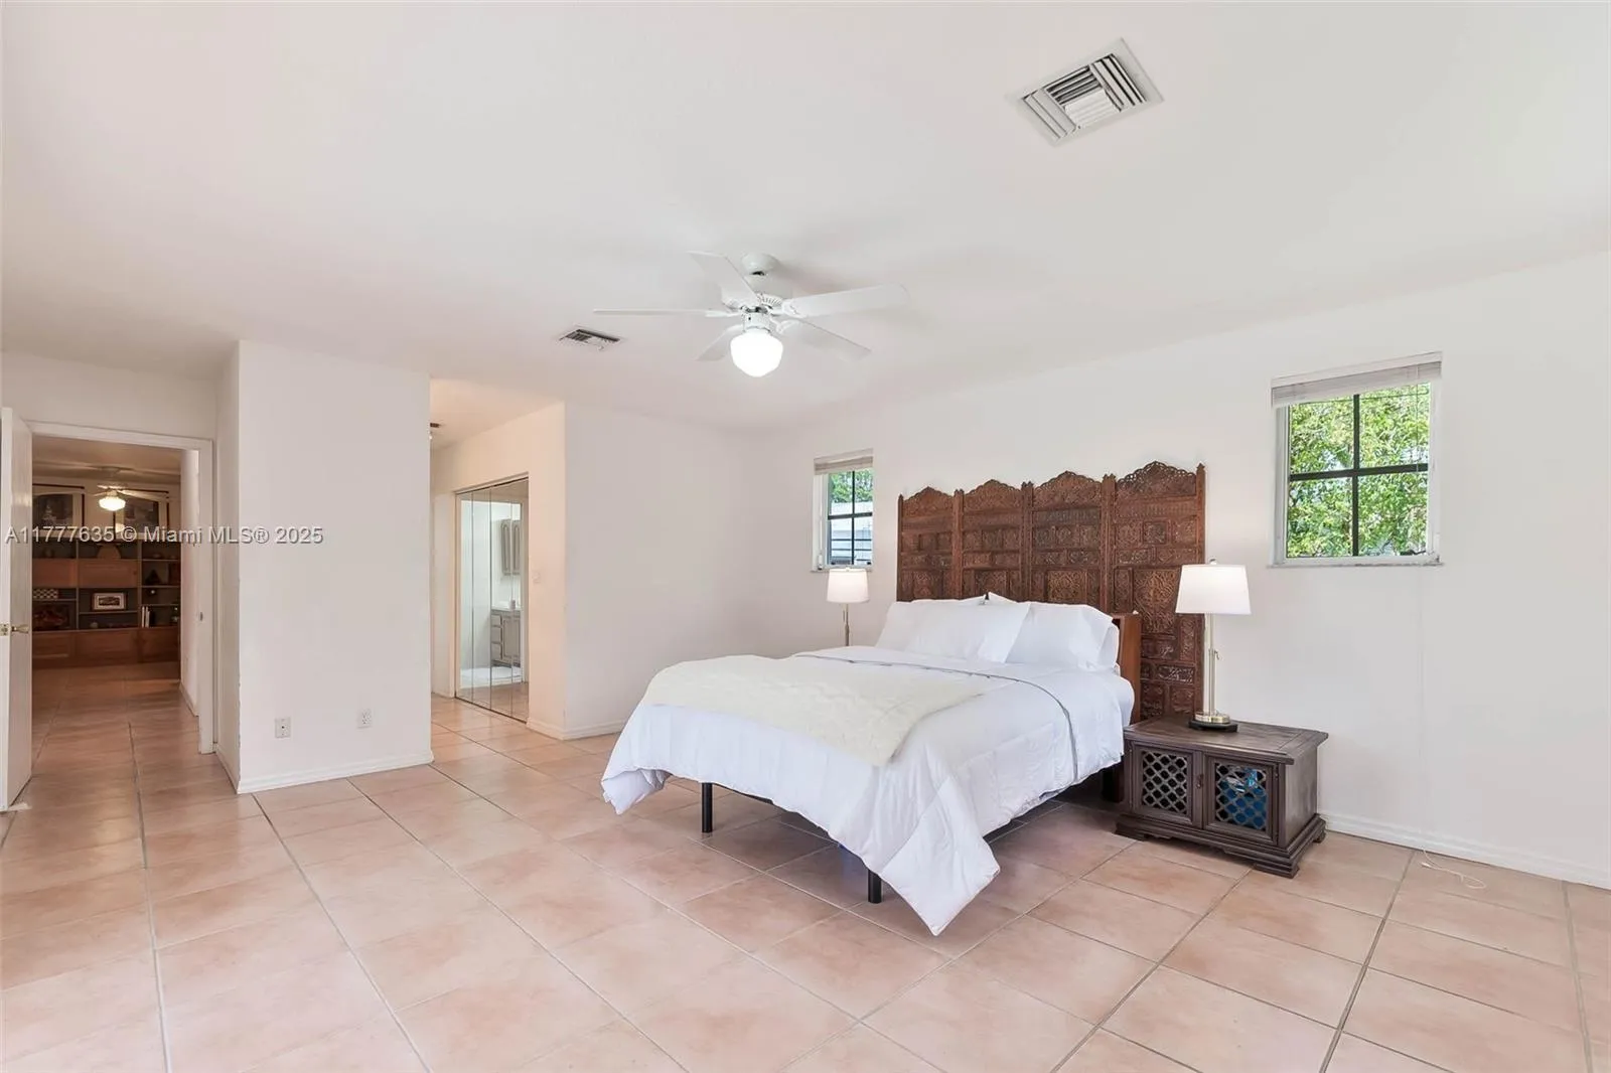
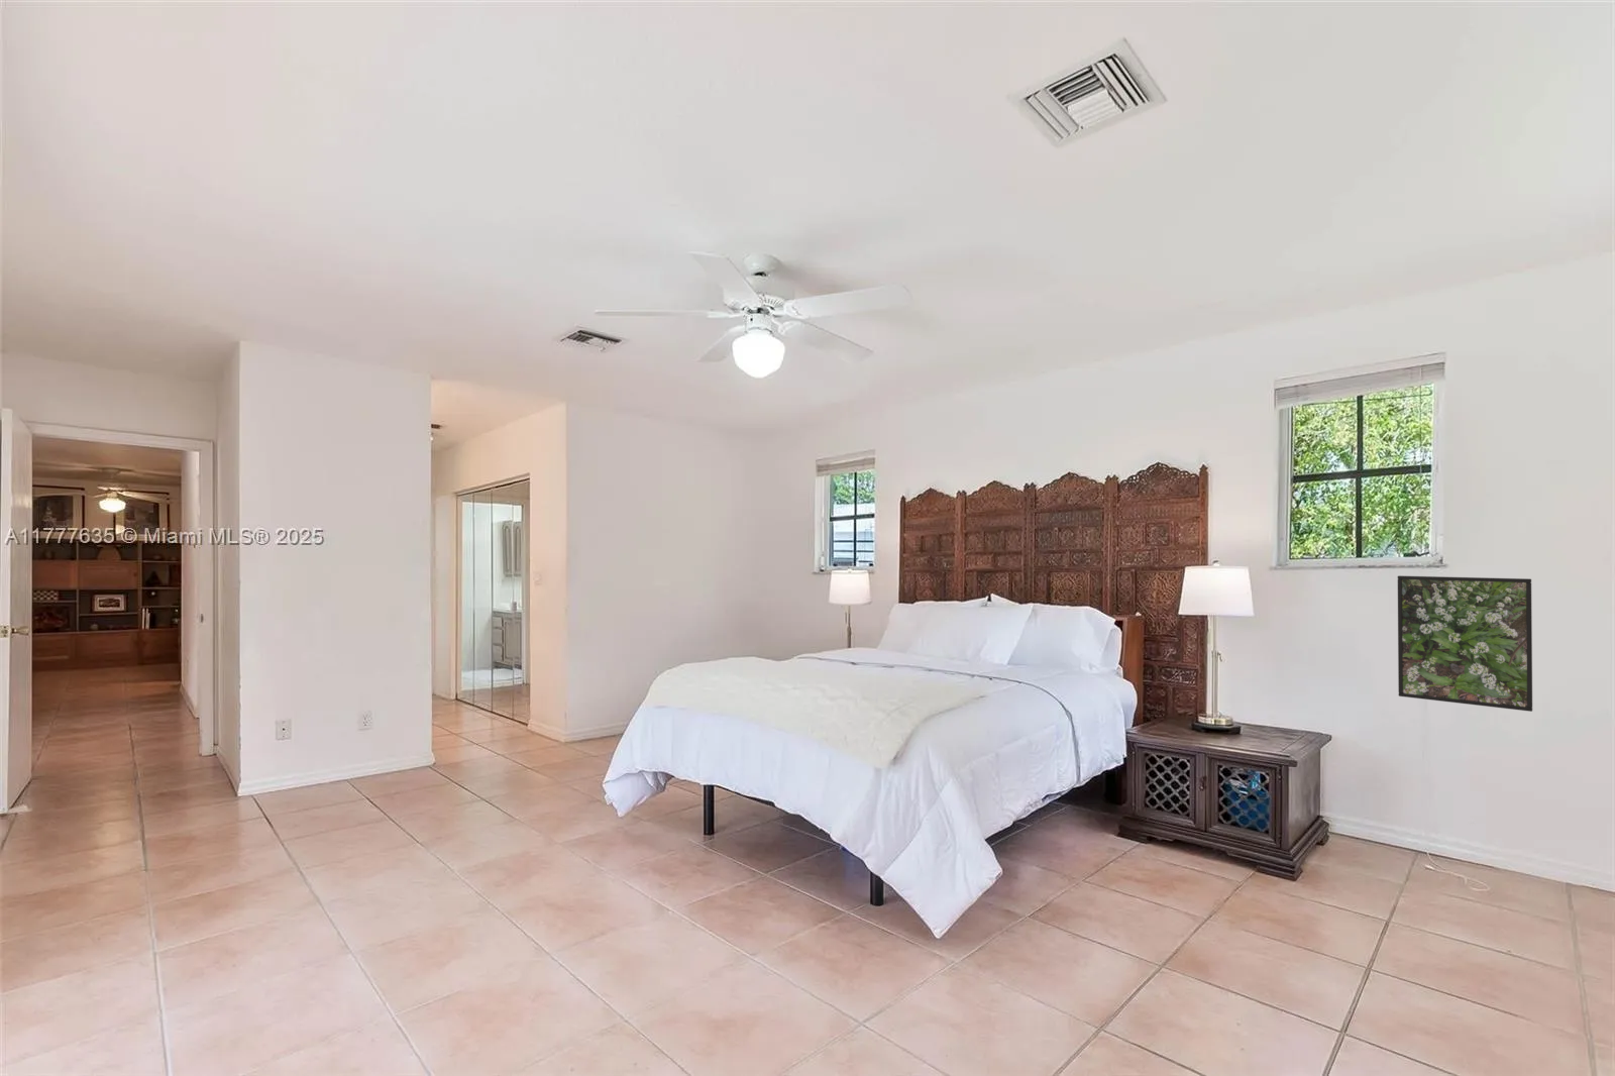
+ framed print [1396,574,1533,712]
